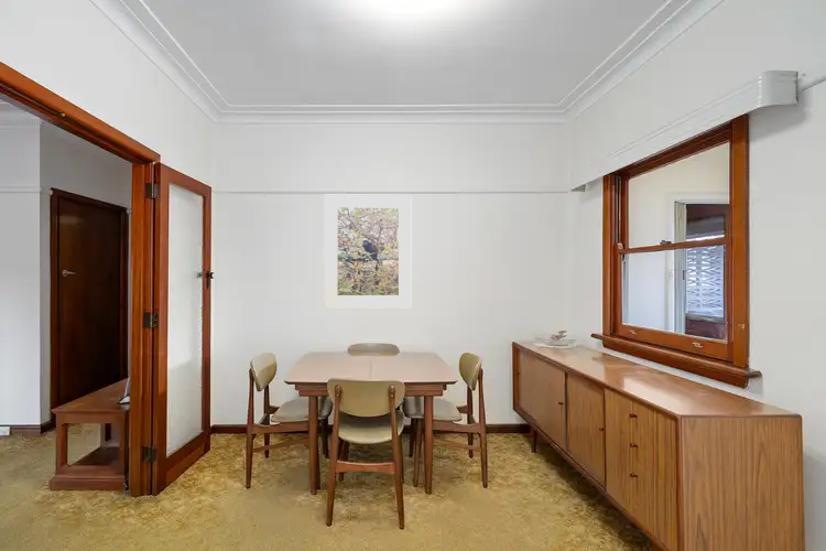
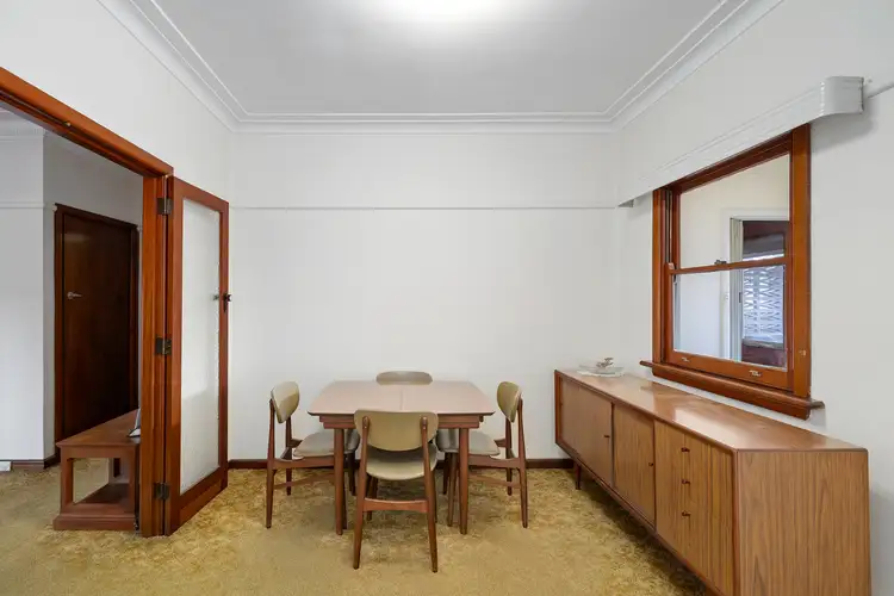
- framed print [324,194,412,310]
